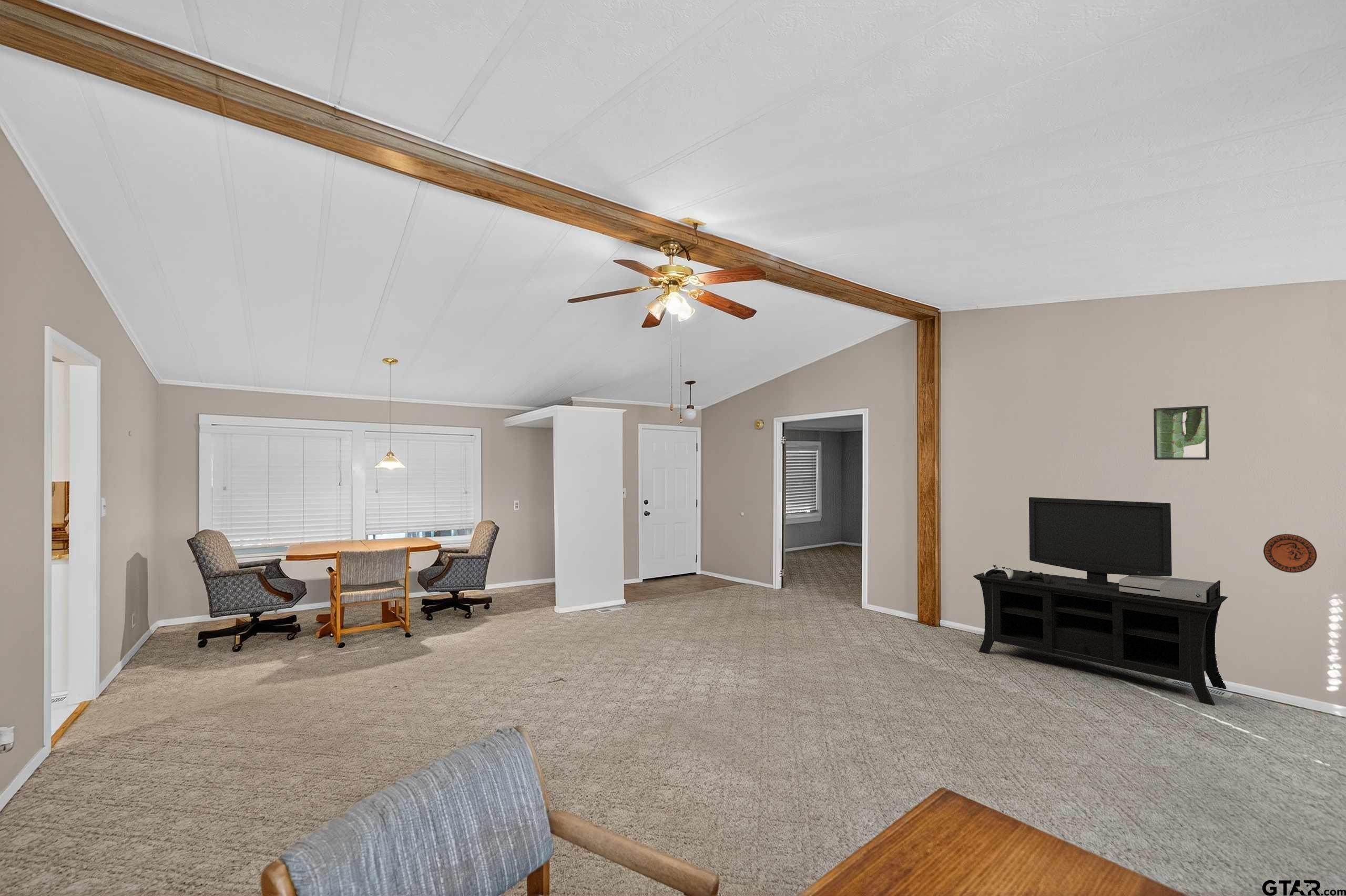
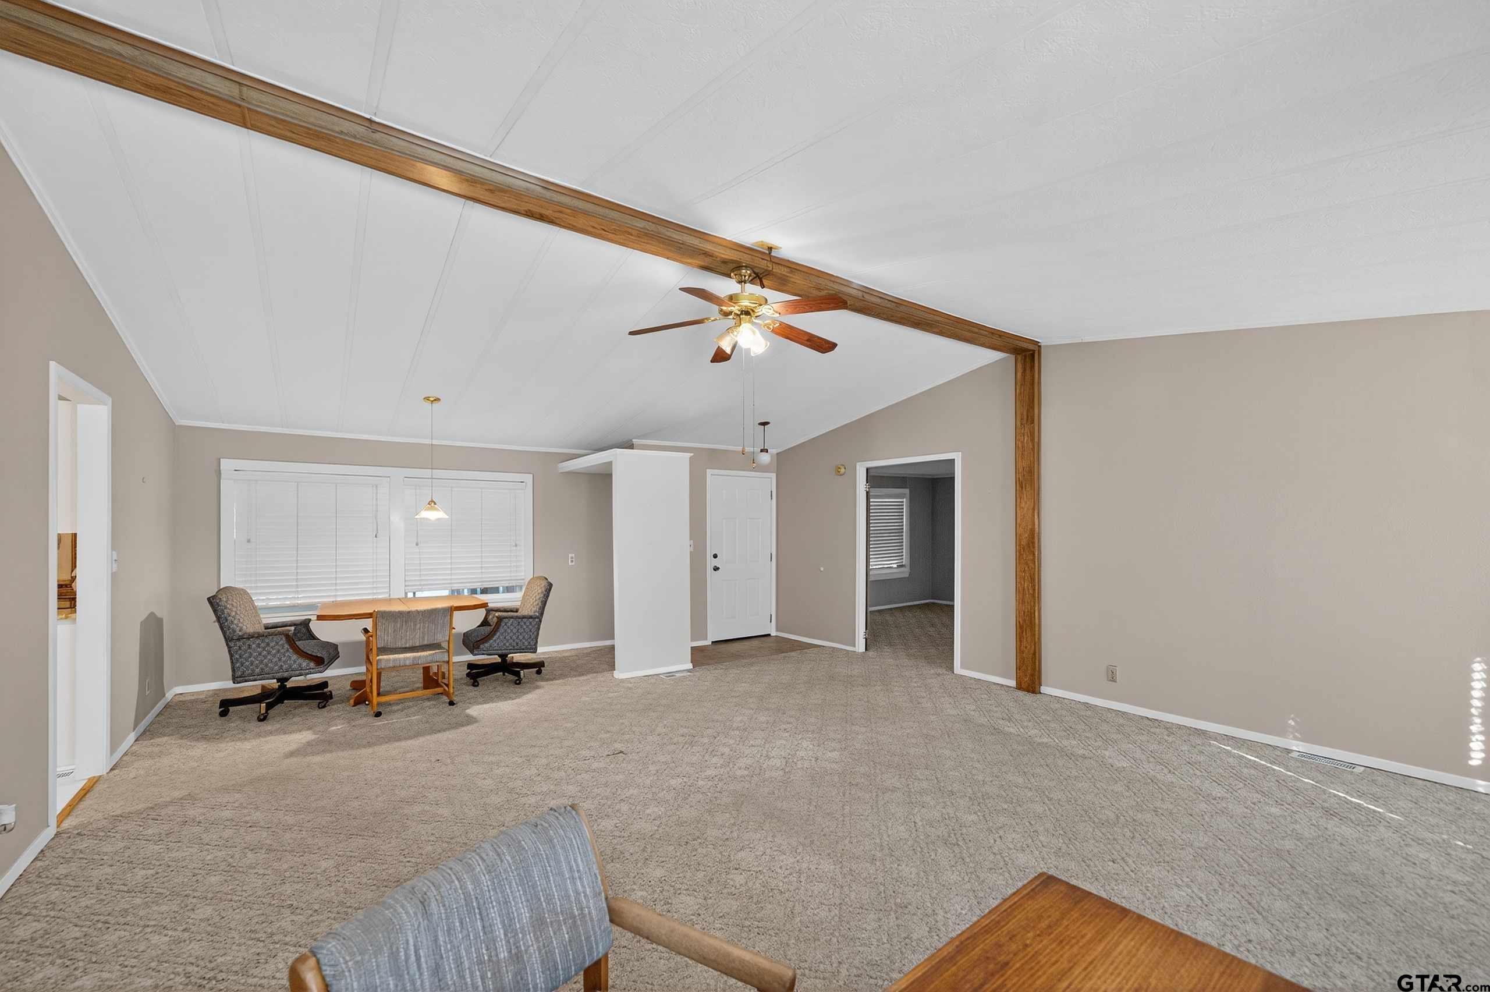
- media console [972,497,1229,706]
- decorative plate [1263,533,1318,573]
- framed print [1153,405,1210,460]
